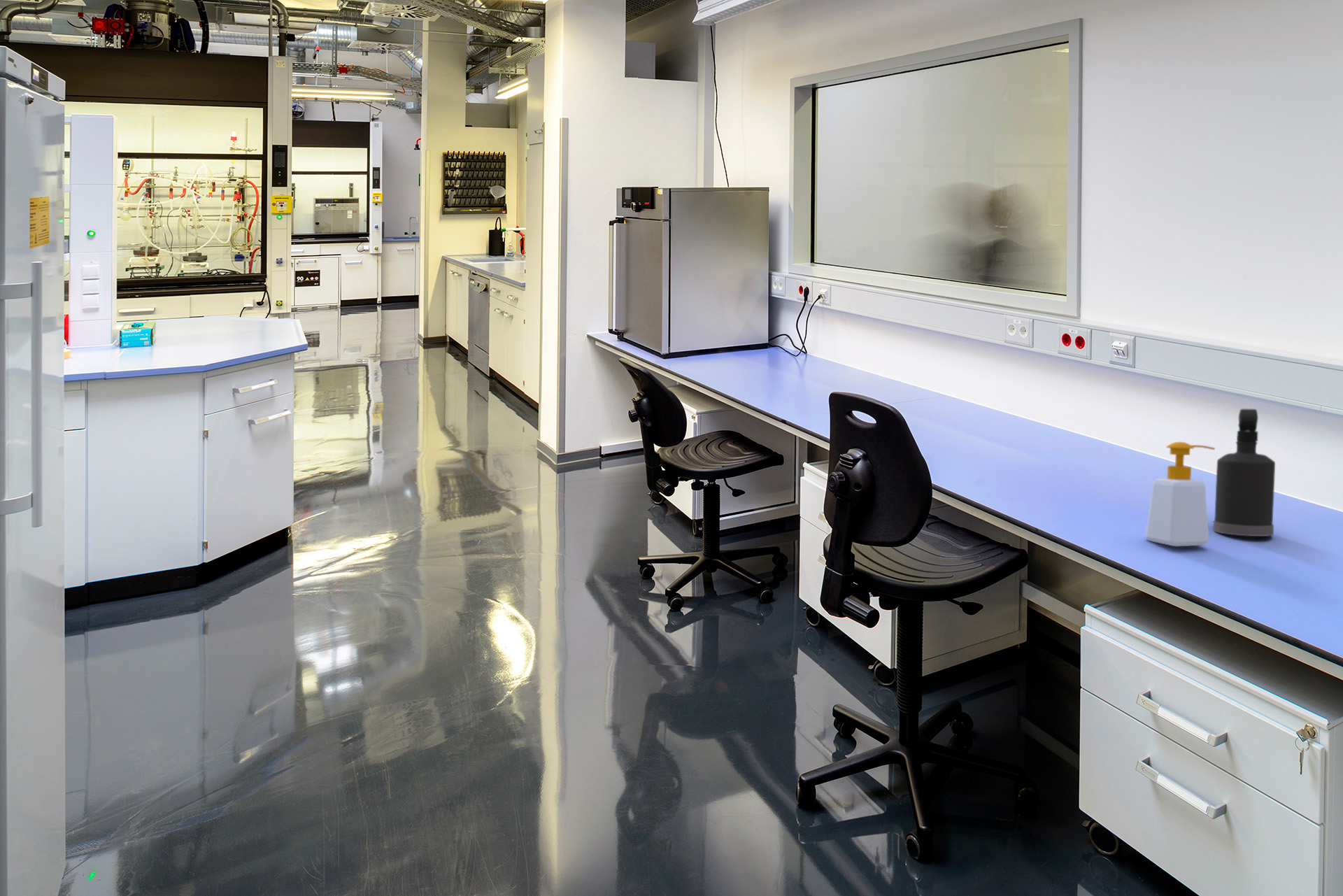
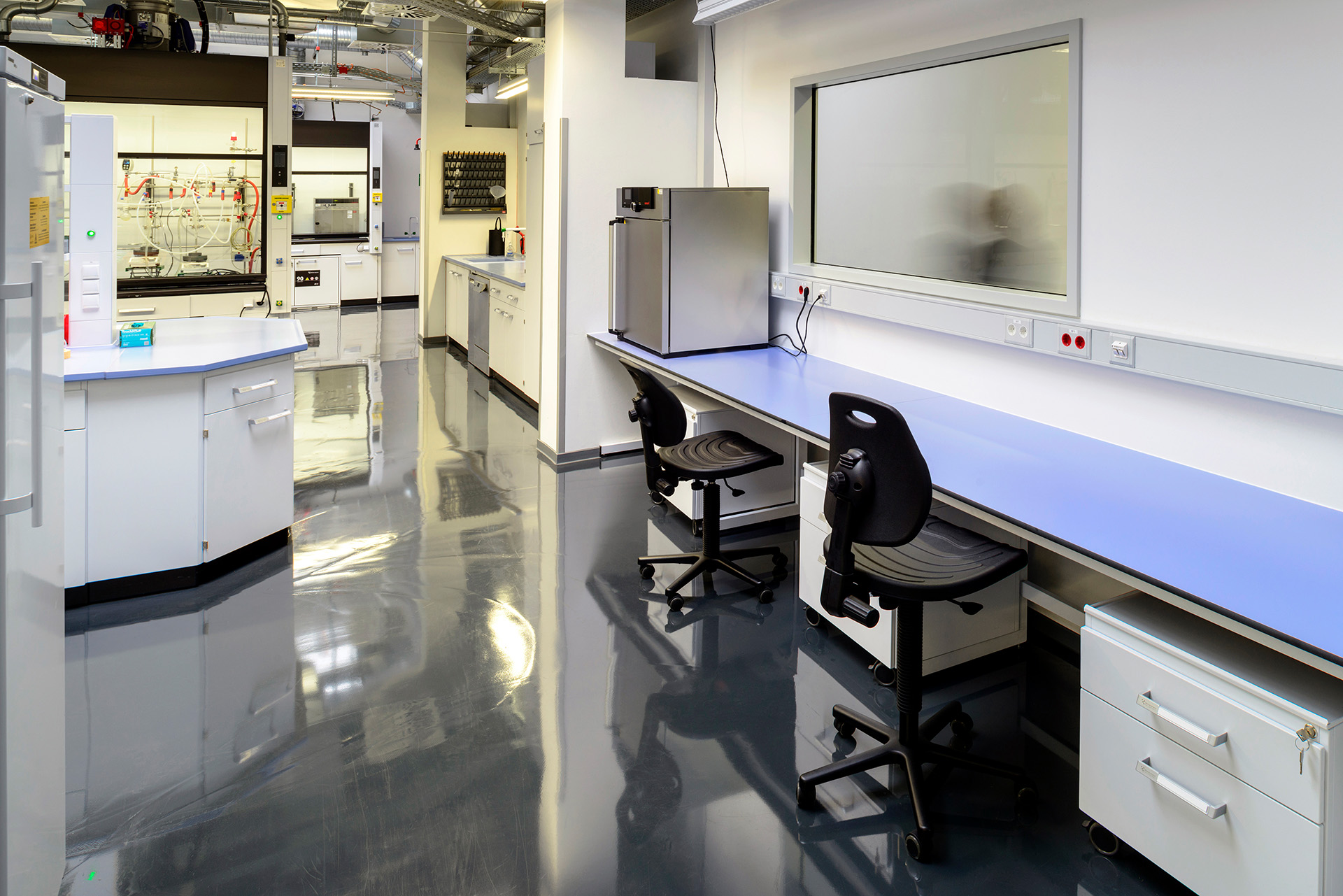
- spray bottle [1212,408,1276,537]
- soap bottle [1144,441,1216,547]
